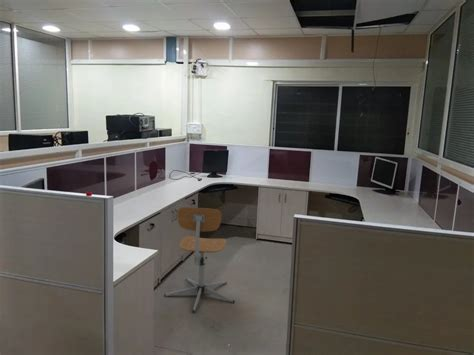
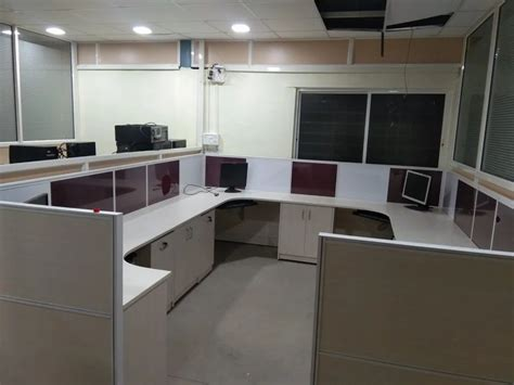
- office chair [163,206,236,314]
